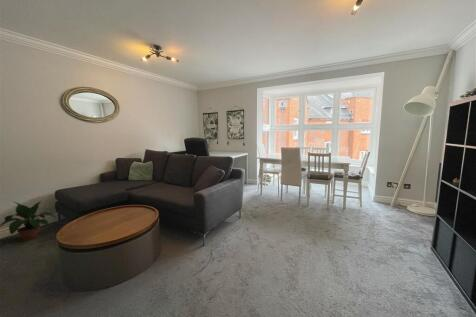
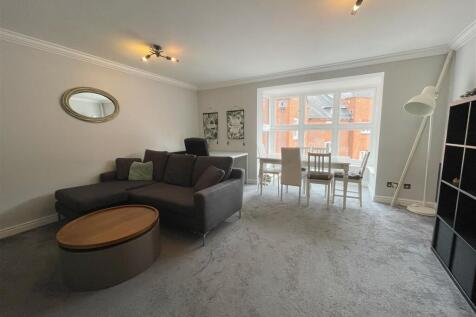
- potted plant [0,200,57,242]
